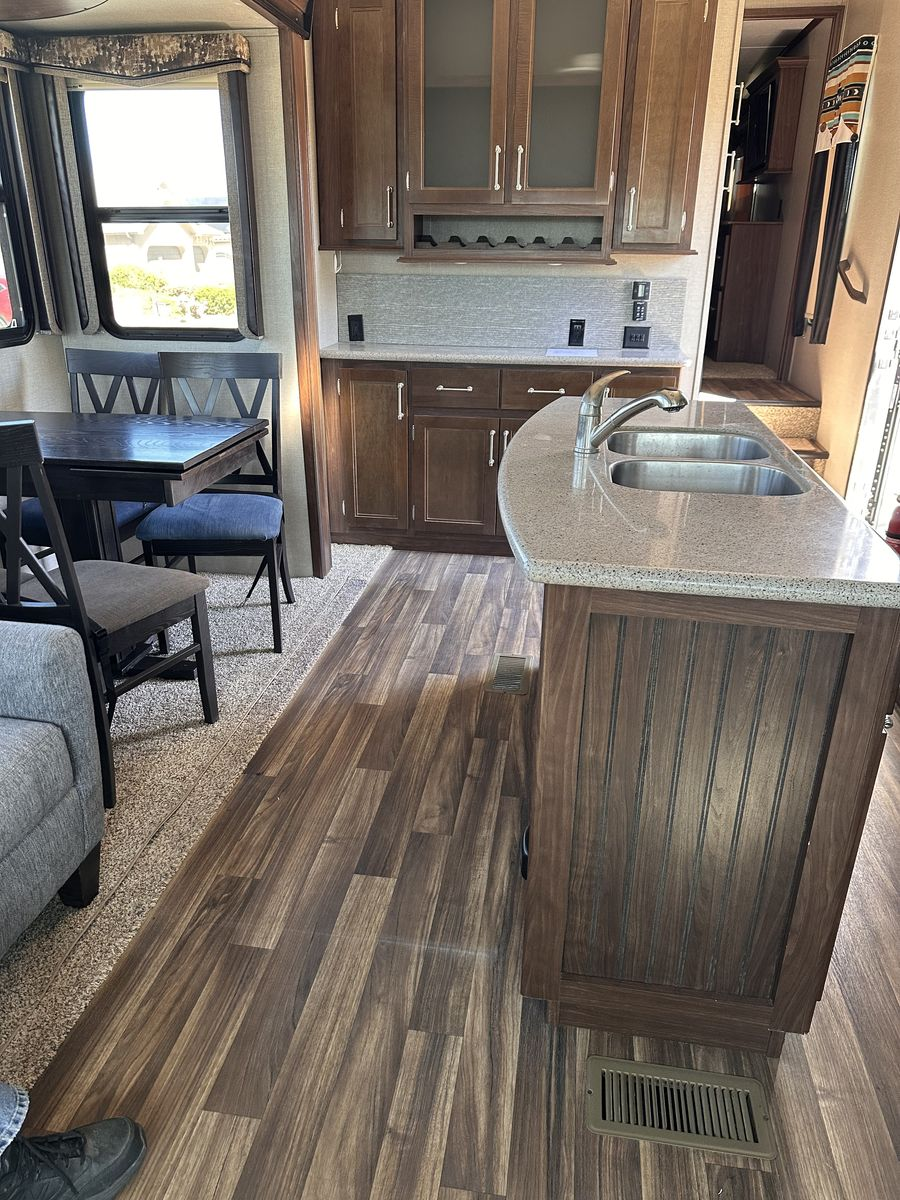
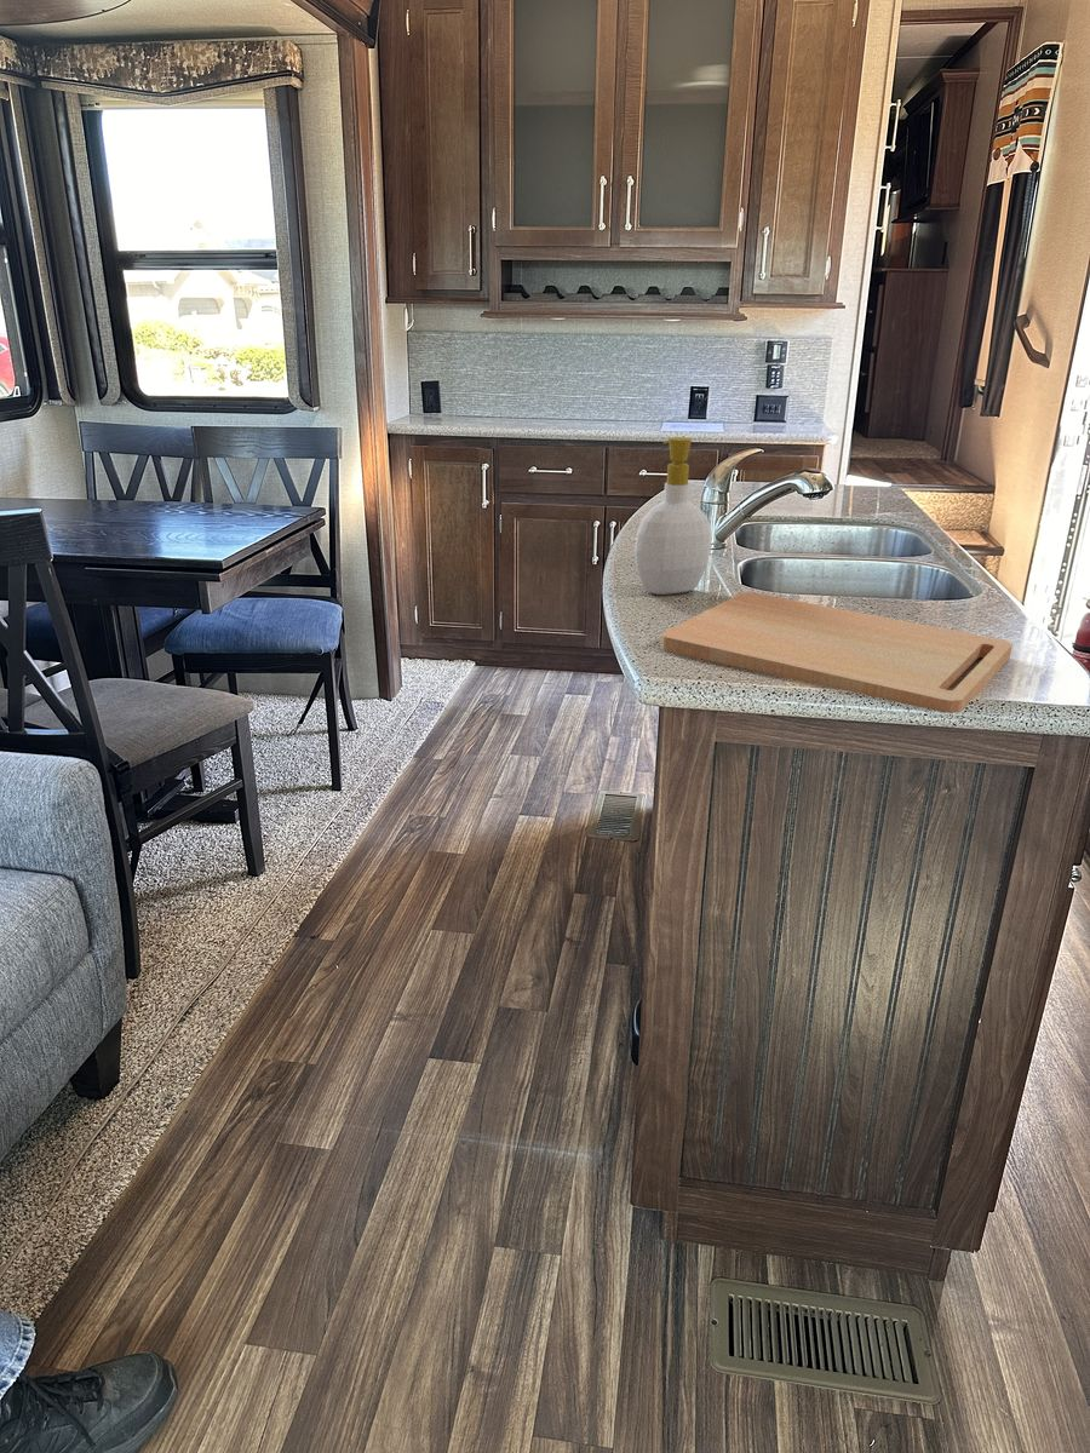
+ soap bottle [633,436,712,596]
+ cutting board [660,591,1014,714]
